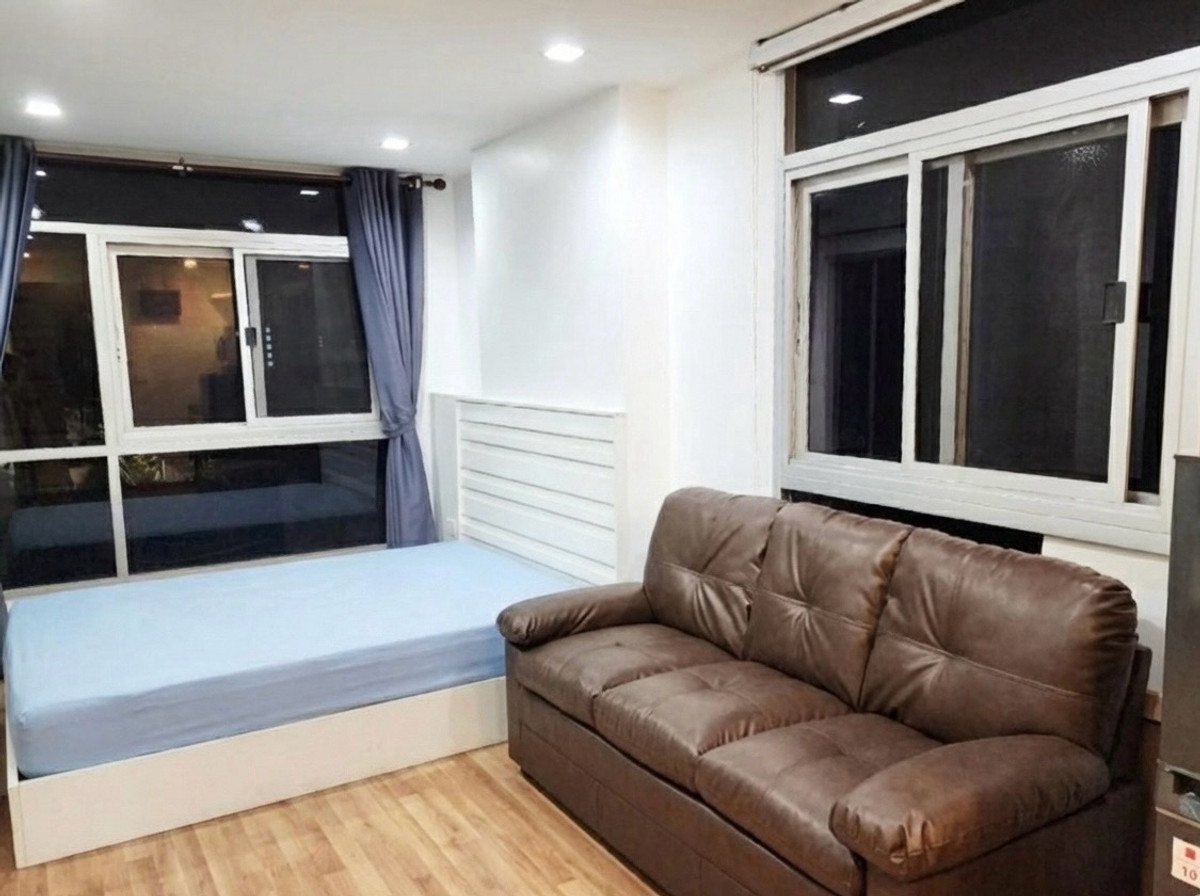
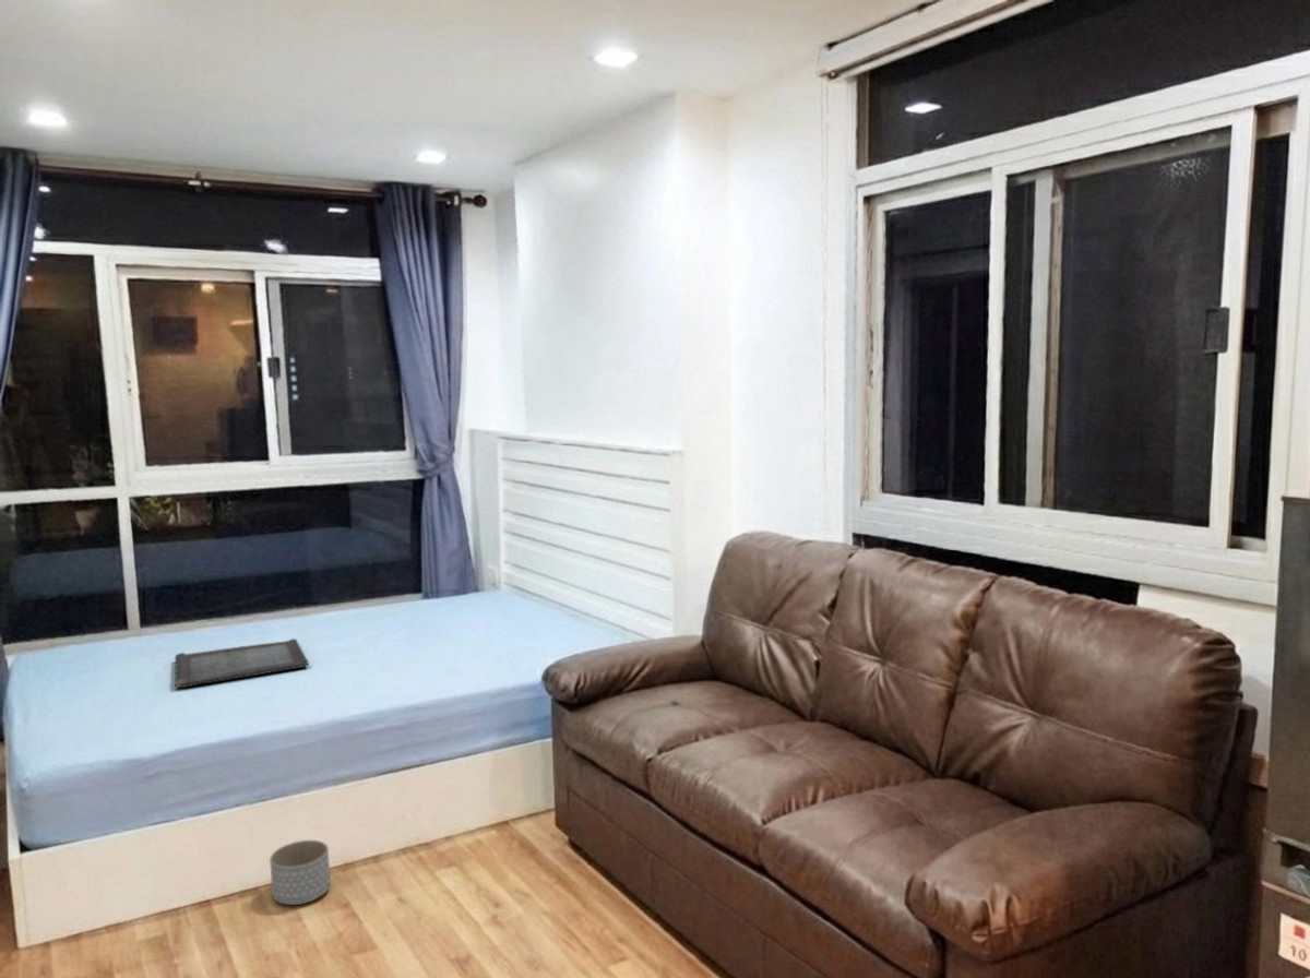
+ serving tray [174,637,309,689]
+ planter [269,839,332,906]
